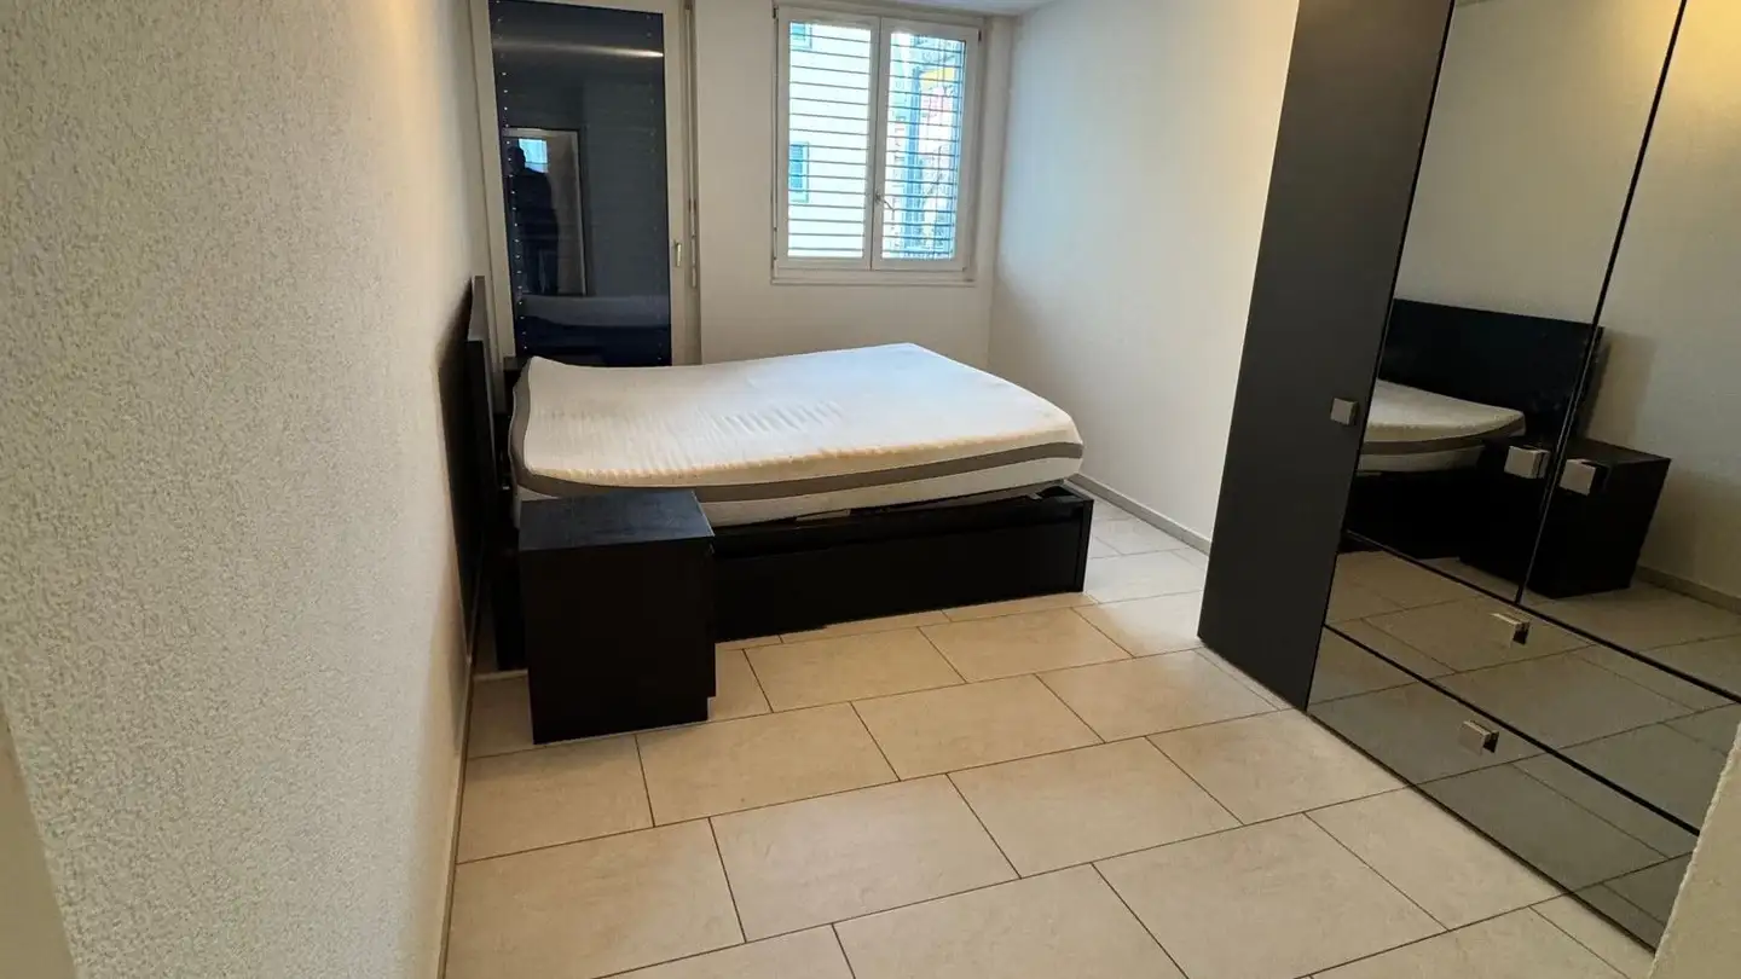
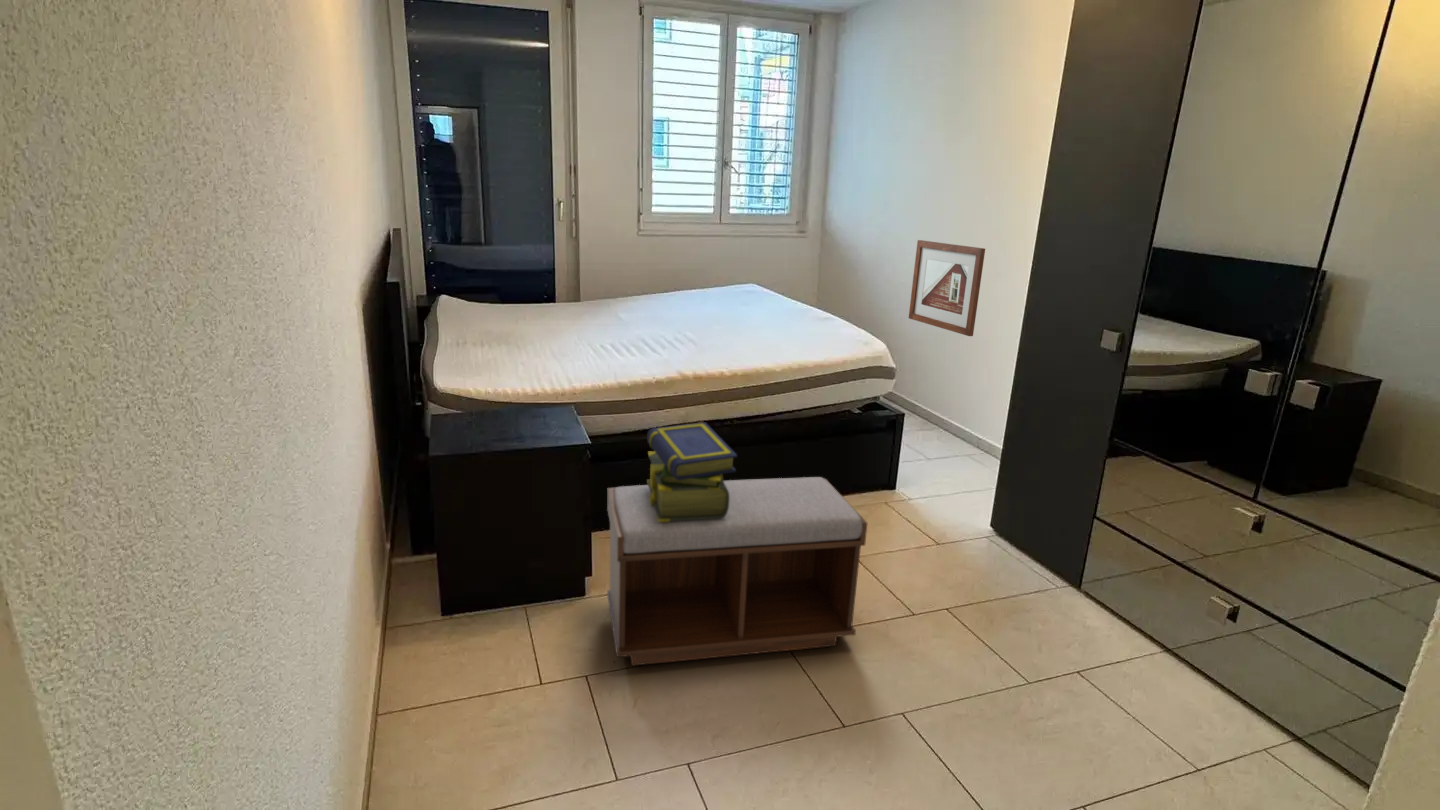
+ bench [606,476,868,667]
+ picture frame [908,239,986,337]
+ stack of books [646,421,738,522]
